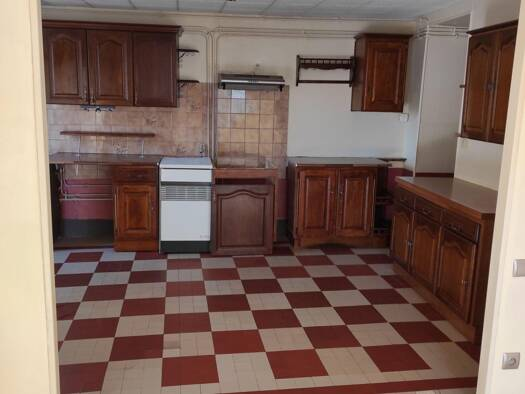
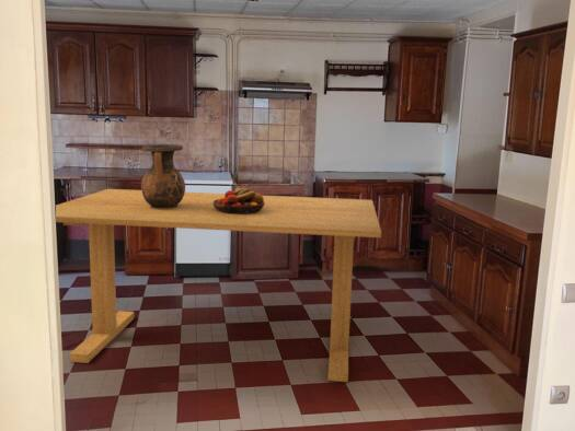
+ vase [140,143,186,209]
+ fruit bowl [214,186,264,214]
+ dining table [55,188,382,383]
